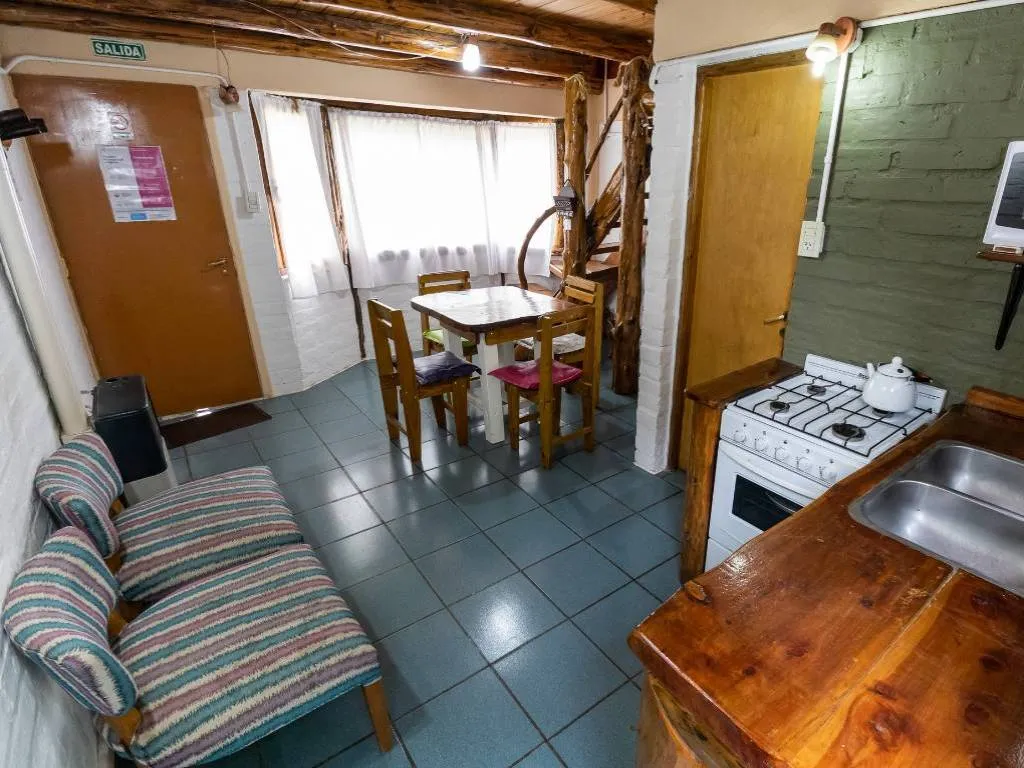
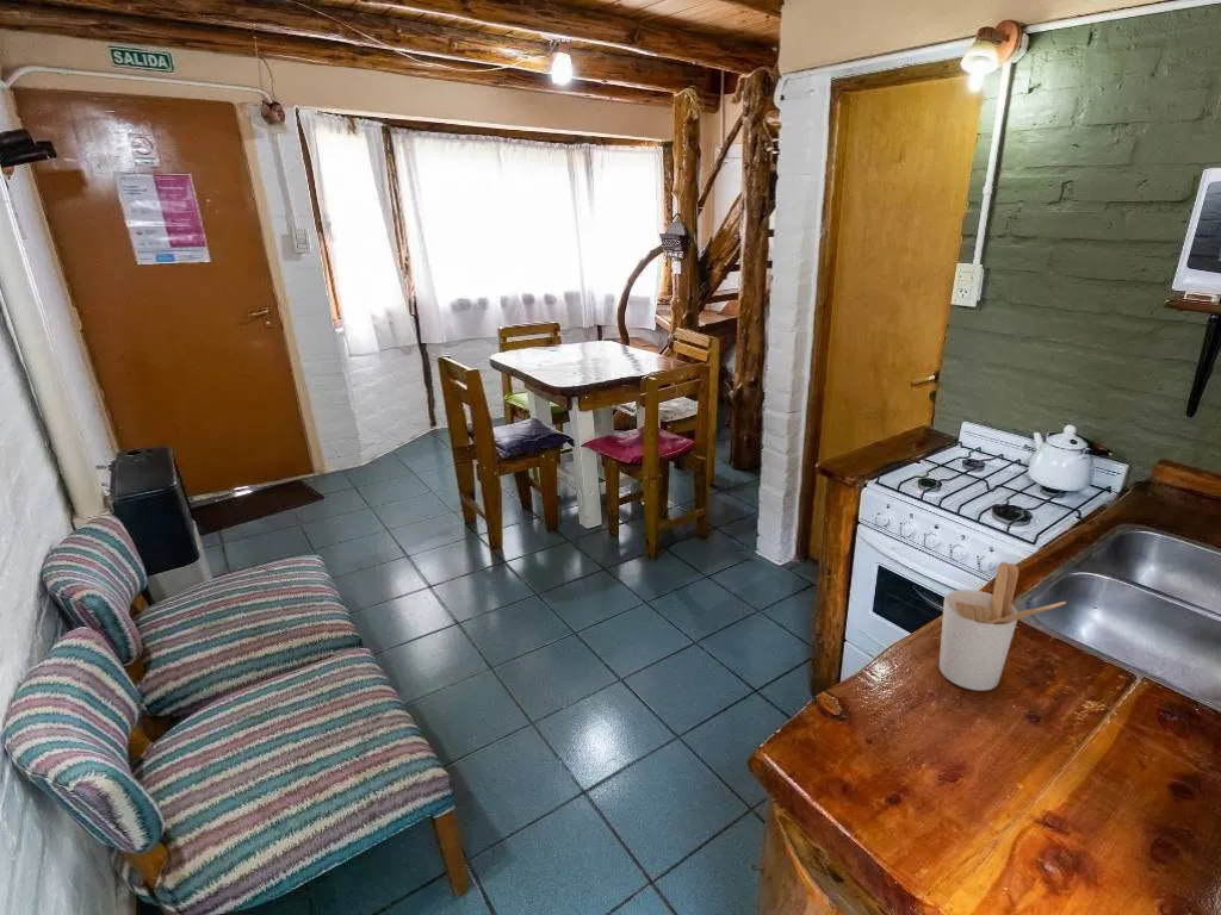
+ utensil holder [938,561,1067,692]
